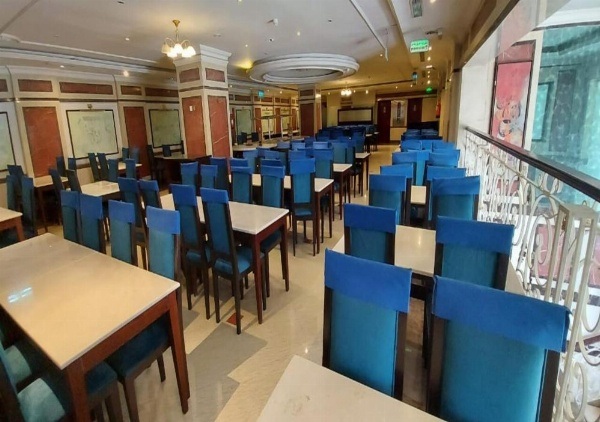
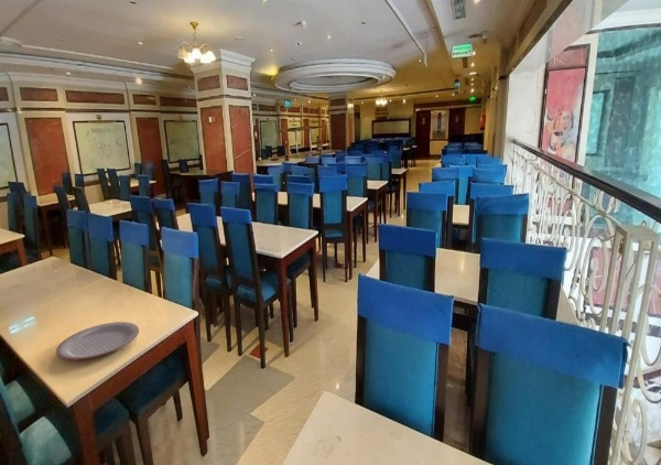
+ plate [55,321,140,361]
